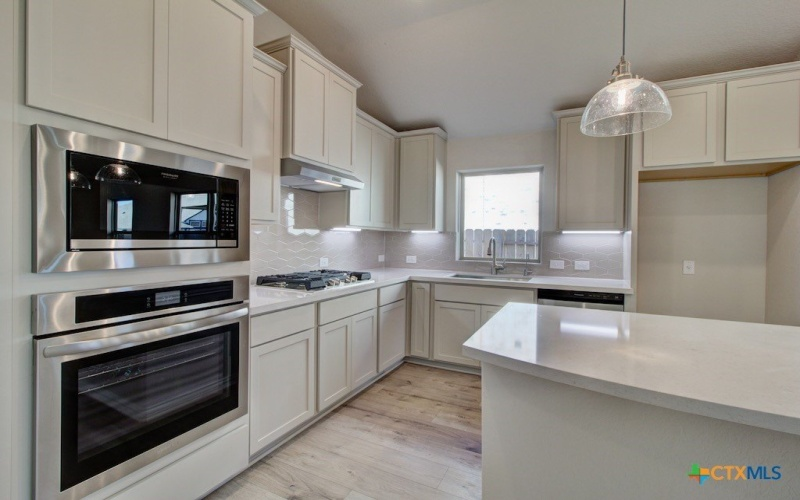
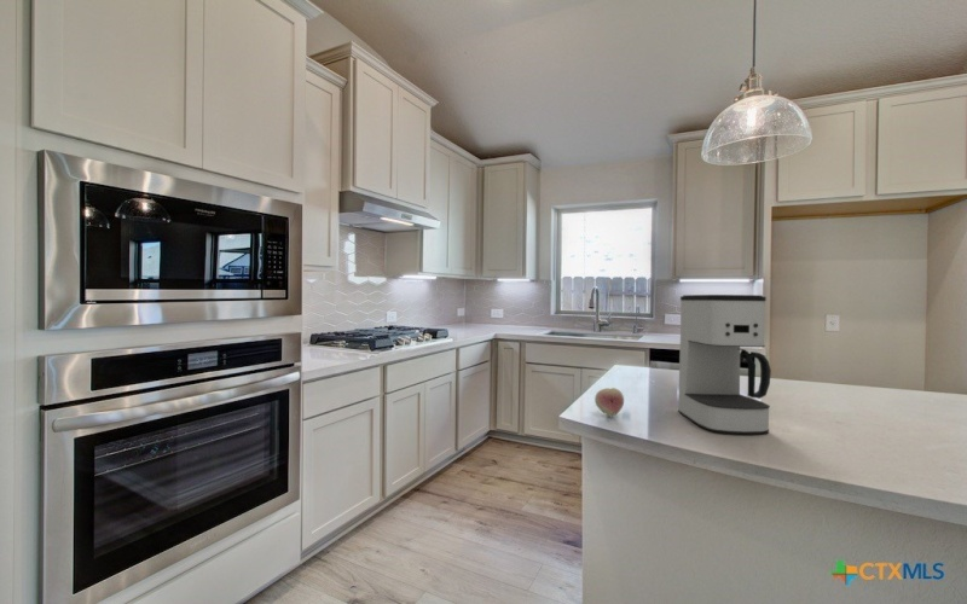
+ coffee maker [677,294,772,435]
+ fruit [593,387,625,418]
